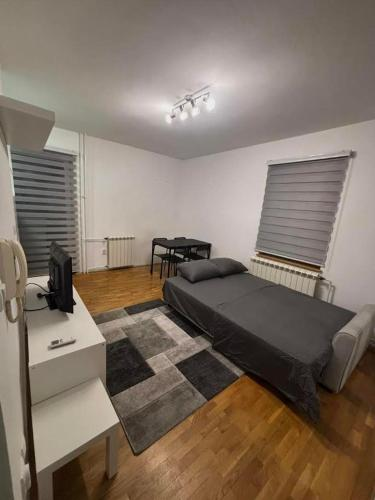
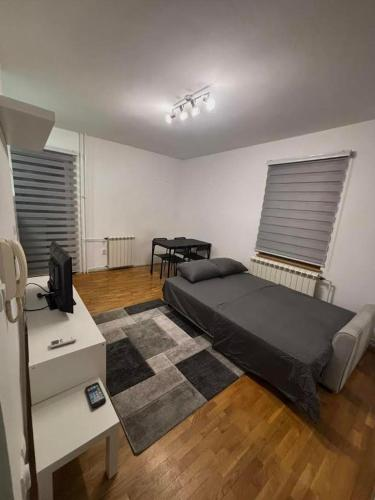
+ smartphone [84,381,107,410]
